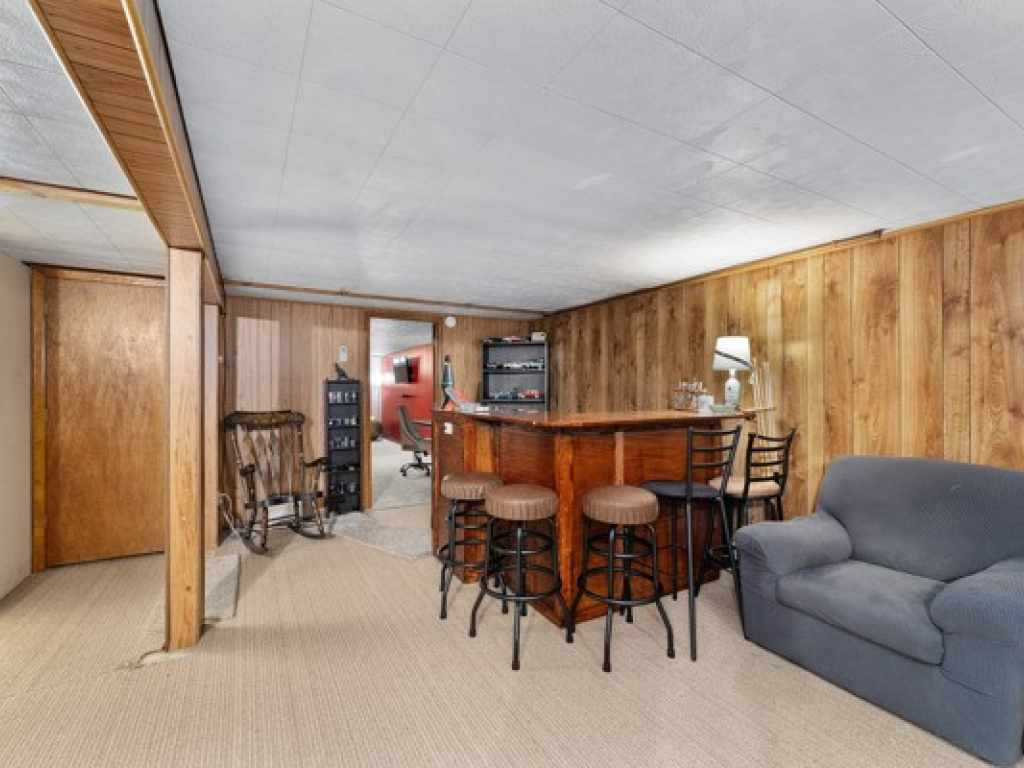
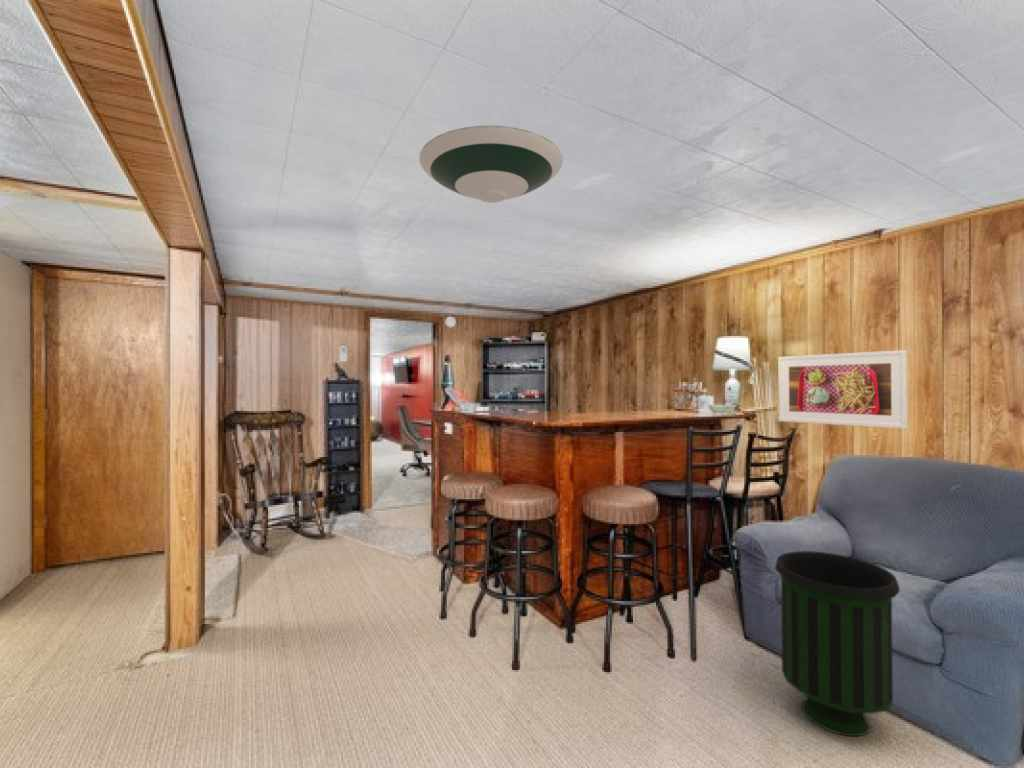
+ trash can [774,550,901,737]
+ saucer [418,125,564,204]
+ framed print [777,349,909,430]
